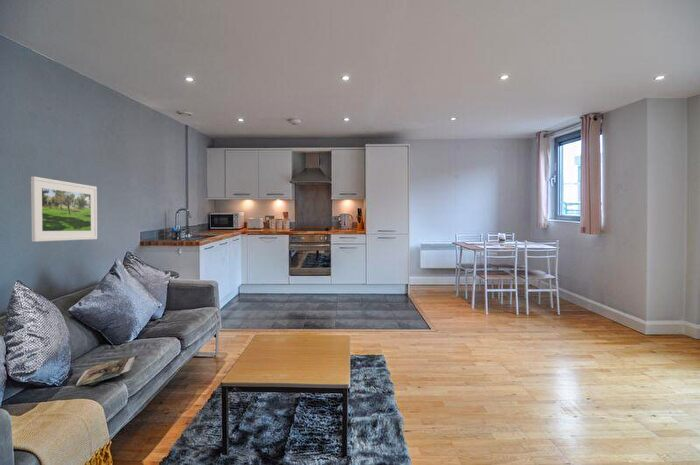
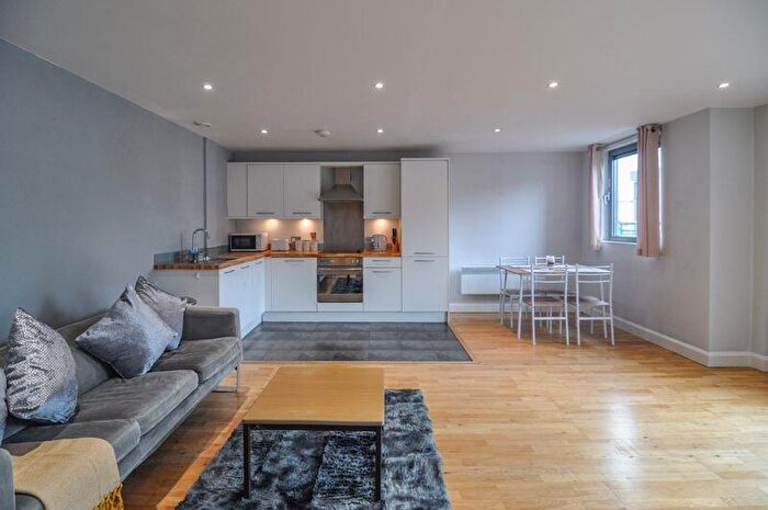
- magazine [75,355,139,387]
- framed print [30,176,98,243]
